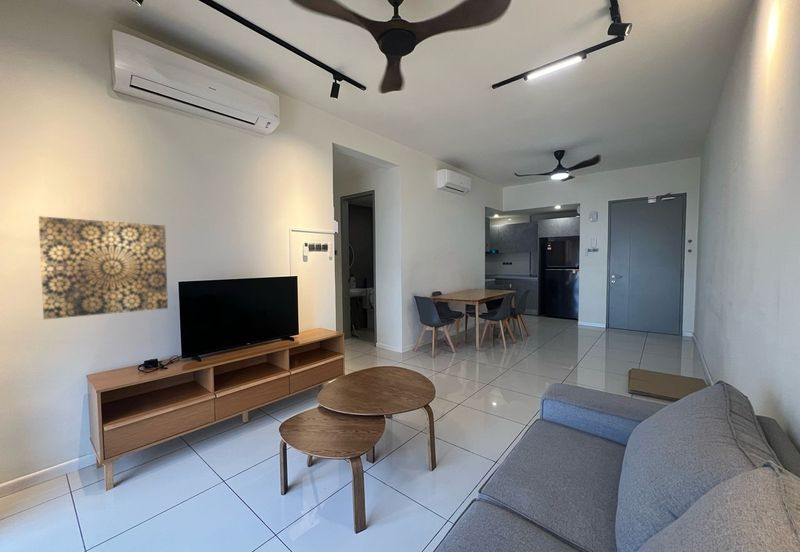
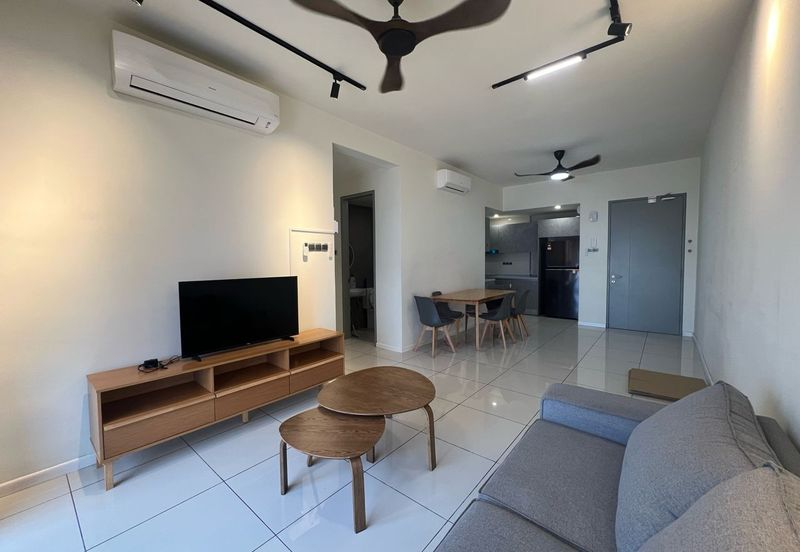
- wall art [38,215,169,320]
